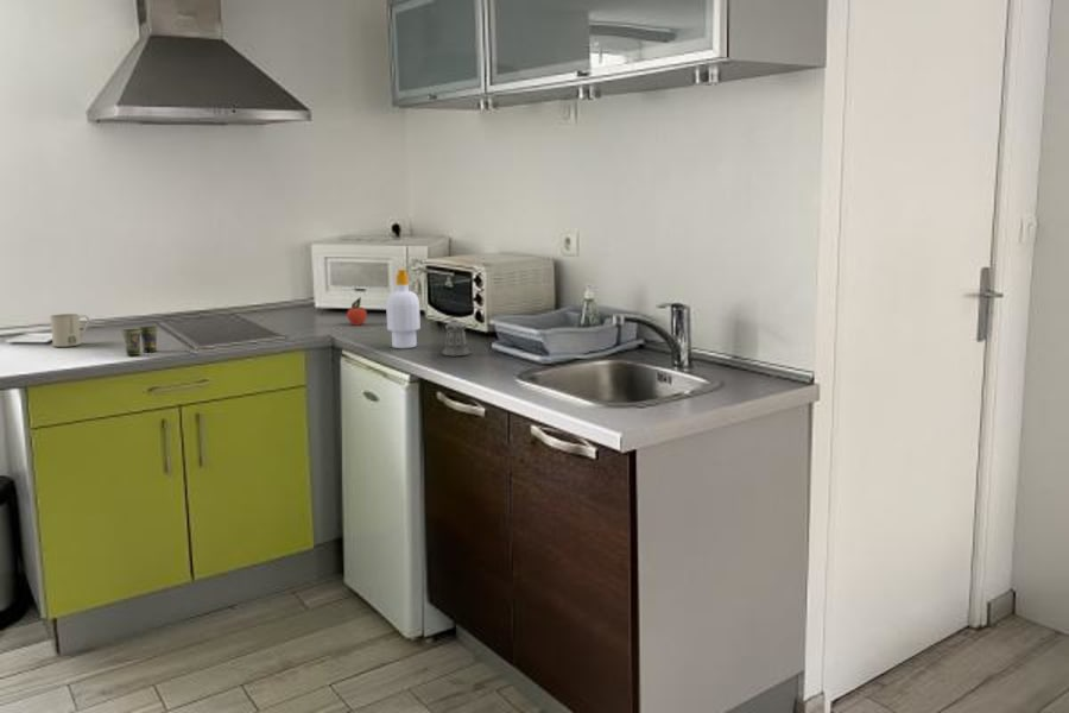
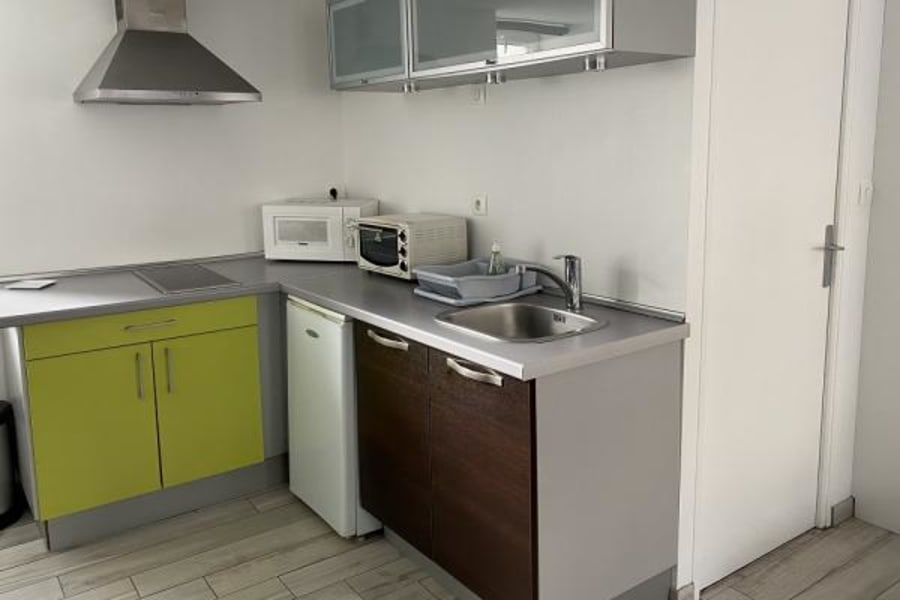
- pepper shaker [442,318,472,356]
- mug [49,313,90,348]
- soap bottle [385,269,422,349]
- cup [121,326,159,356]
- apple [346,296,368,327]
